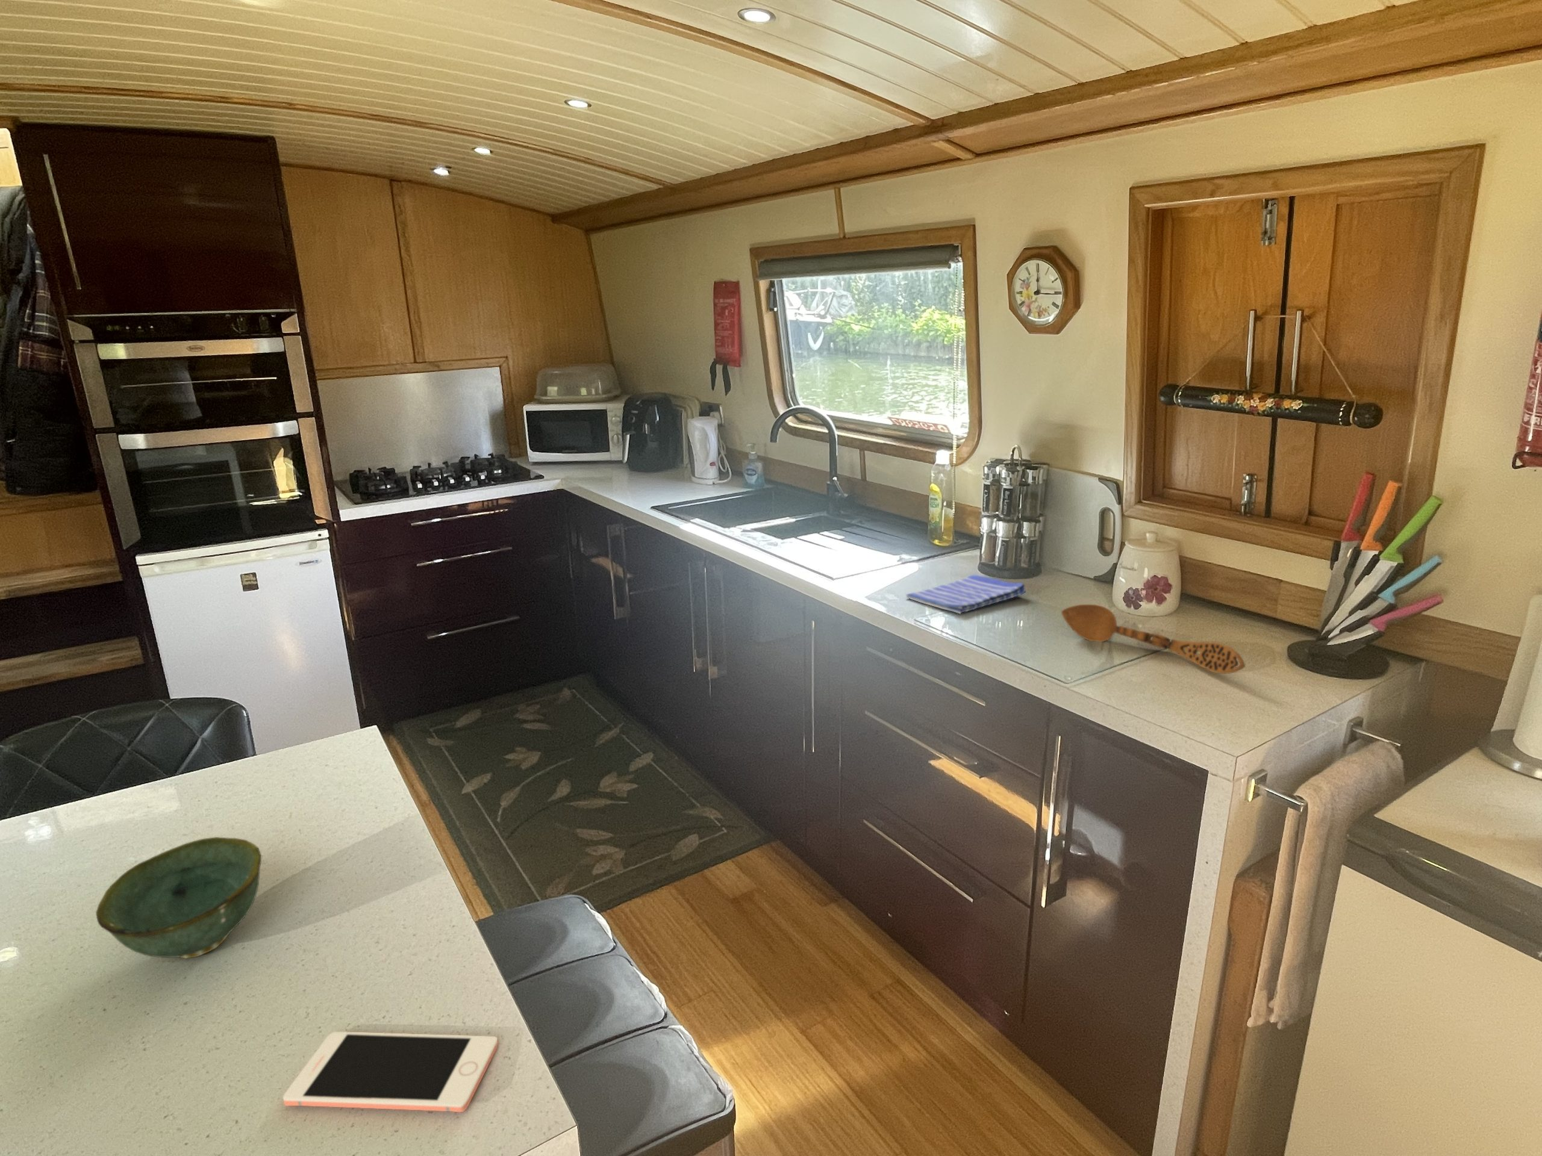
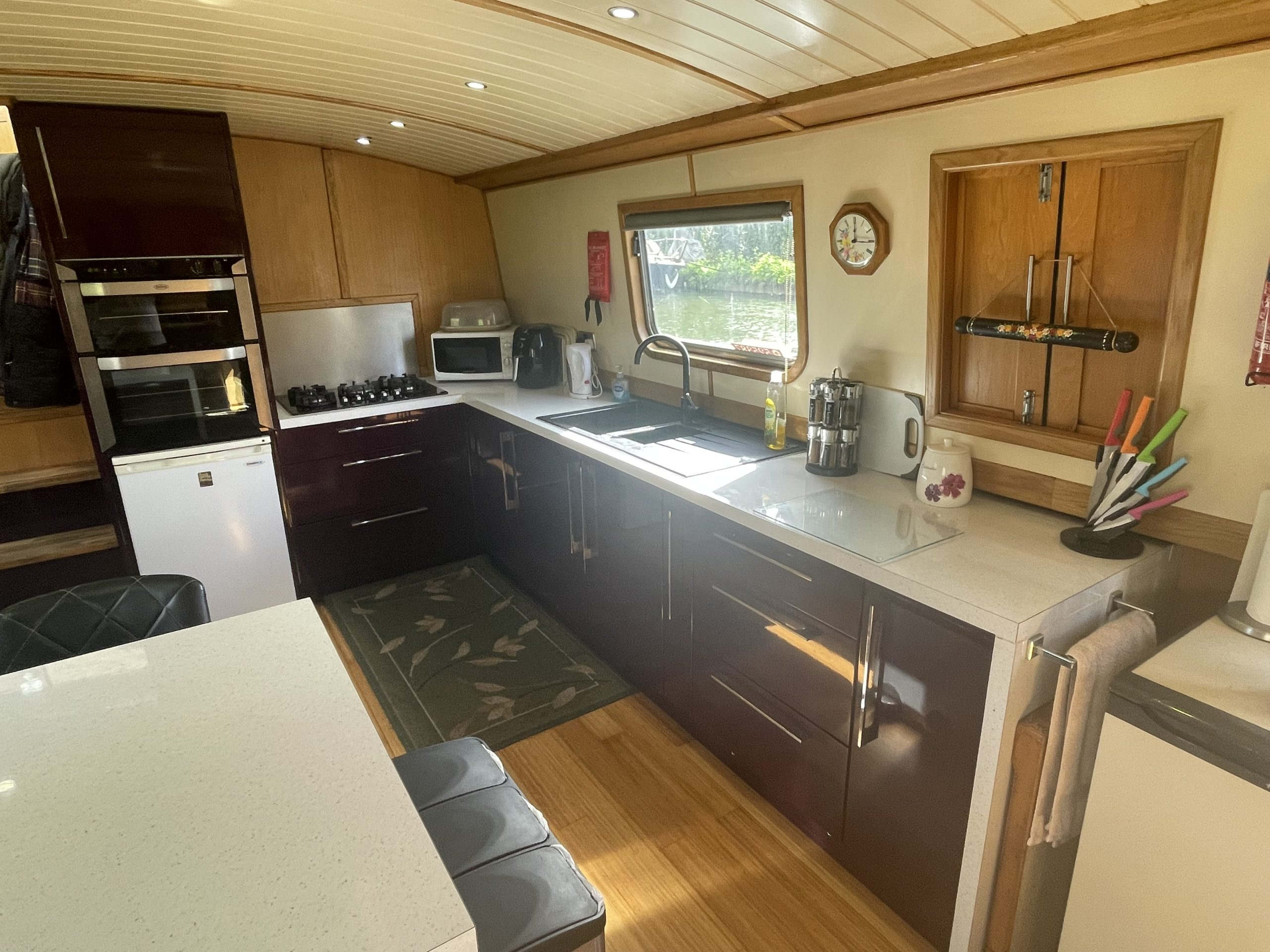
- bowl [95,837,262,959]
- wooden spoon [1061,604,1246,674]
- dish towel [906,574,1026,614]
- cell phone [283,1031,499,1112]
